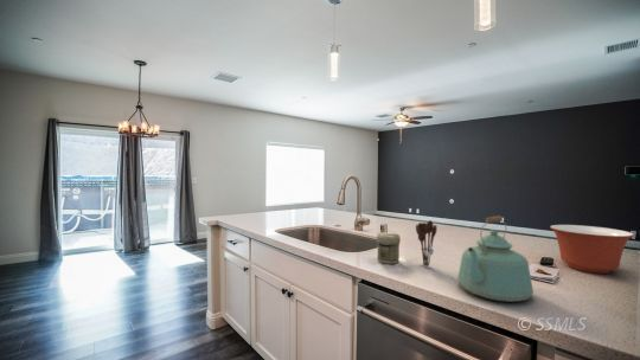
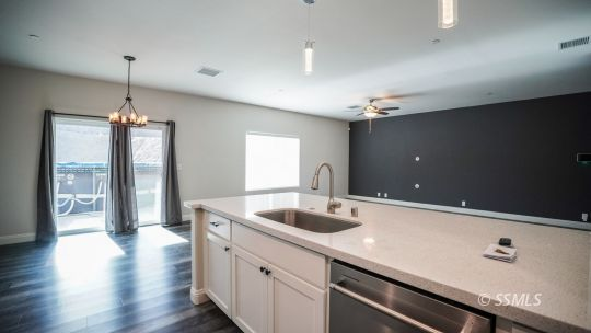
- mixing bowl [549,224,635,275]
- utensil holder [415,219,439,268]
- kettle [456,214,535,303]
- jar [376,231,402,265]
